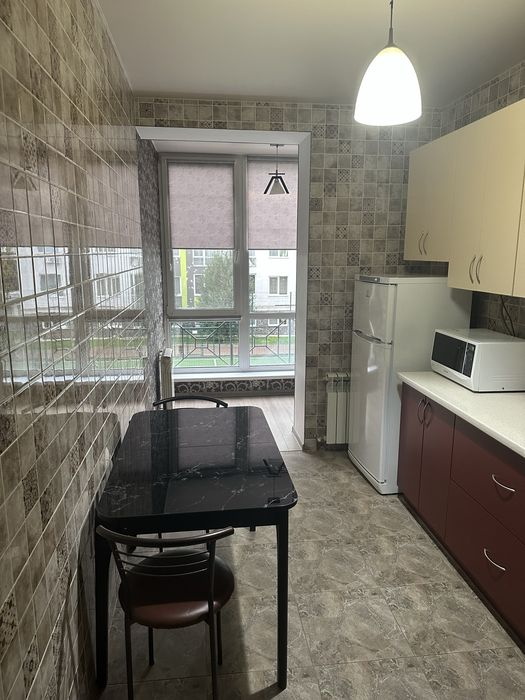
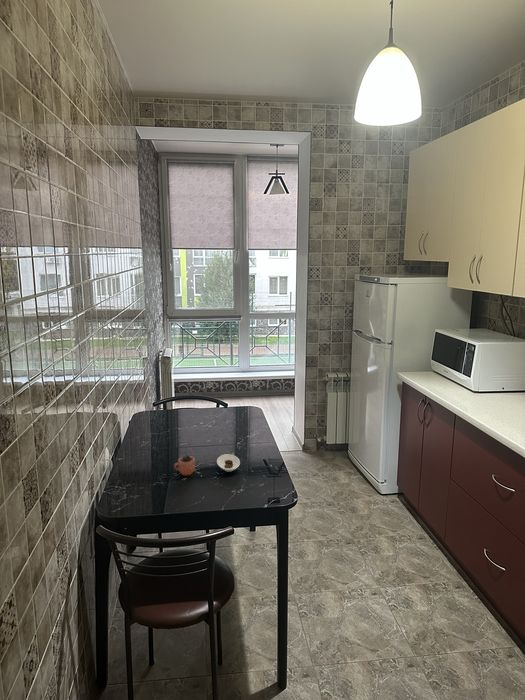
+ saucer [216,453,241,473]
+ cocoa [173,443,196,476]
